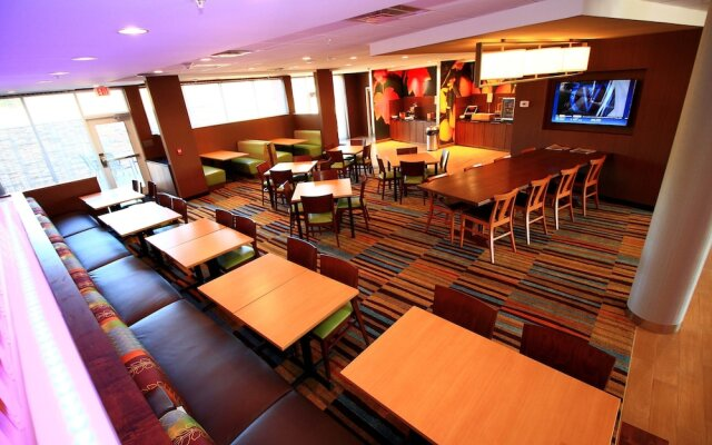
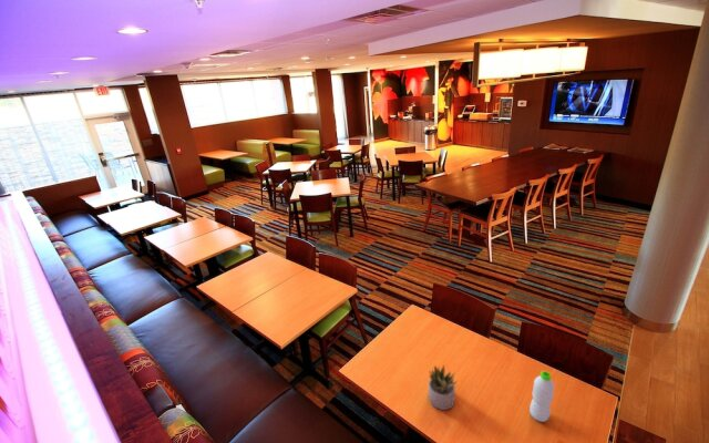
+ succulent plant [428,364,458,411]
+ water bottle [528,370,556,423]
